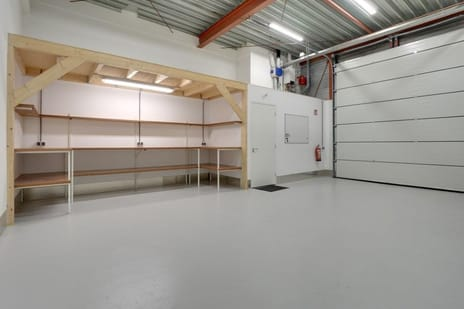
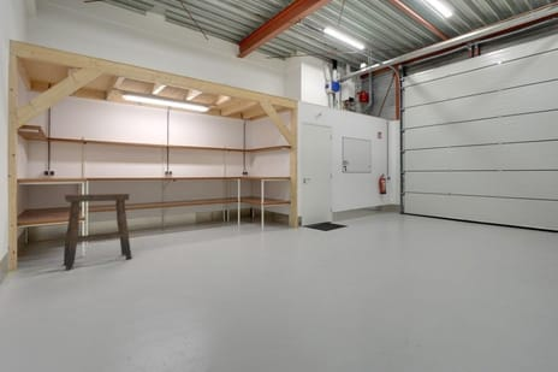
+ stool [63,193,133,271]
